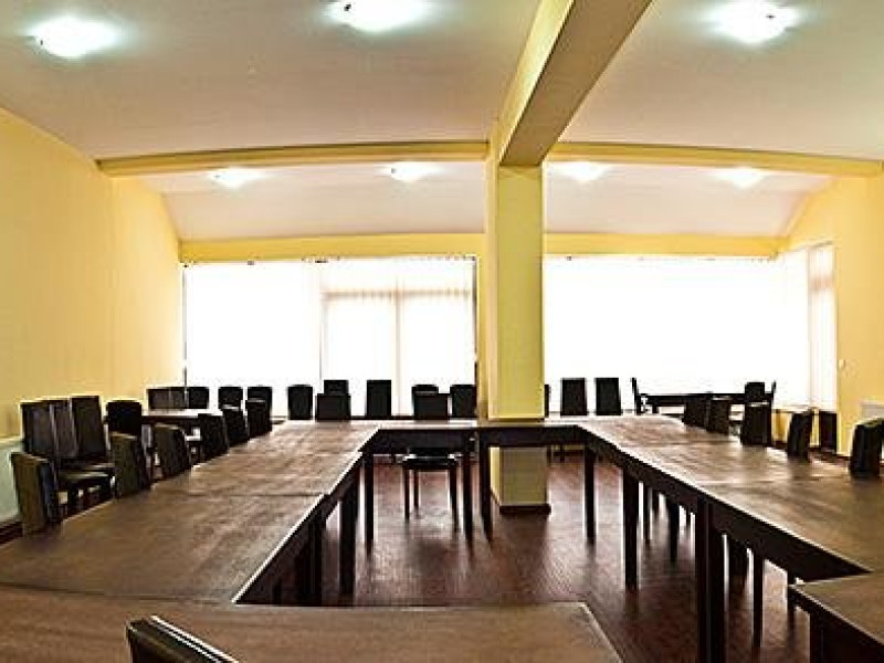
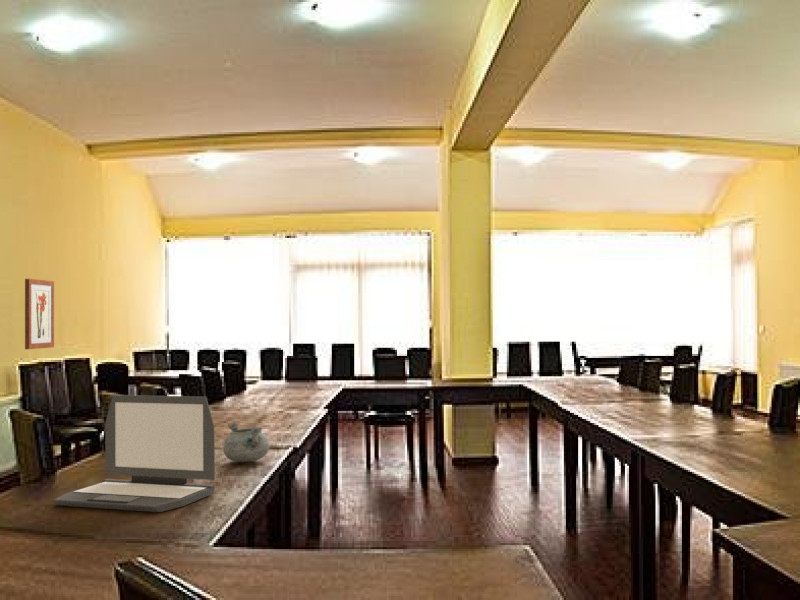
+ laptop [53,394,216,513]
+ wall art [24,278,55,350]
+ decorative bowl [222,421,270,463]
